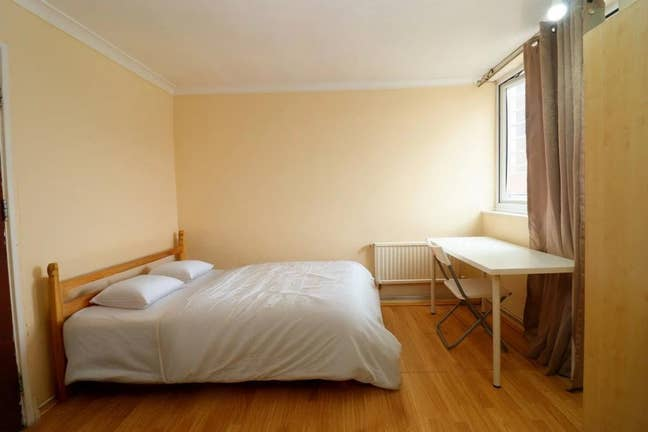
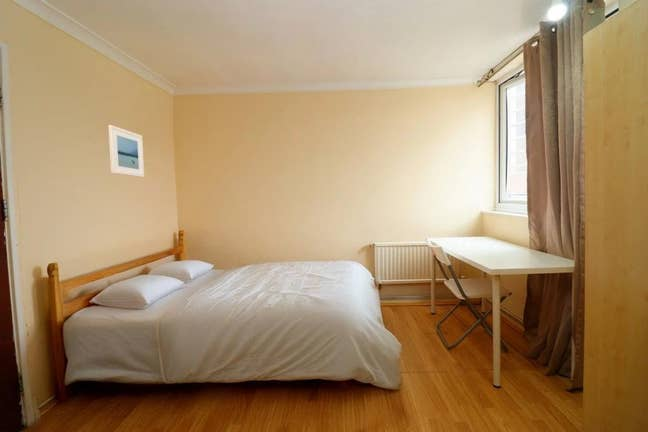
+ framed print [107,124,145,178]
